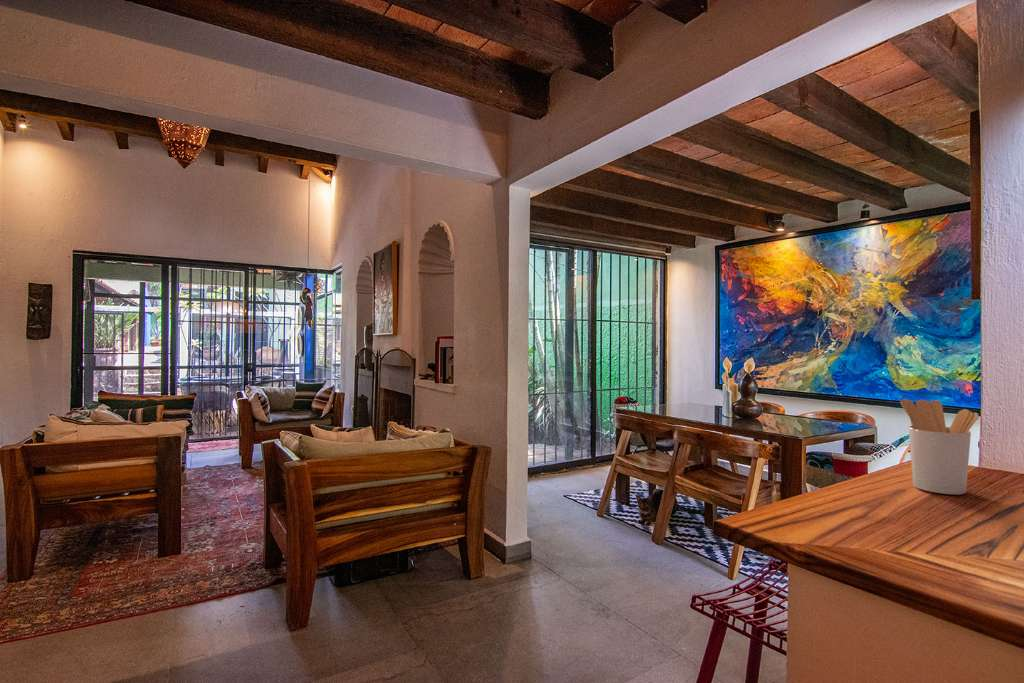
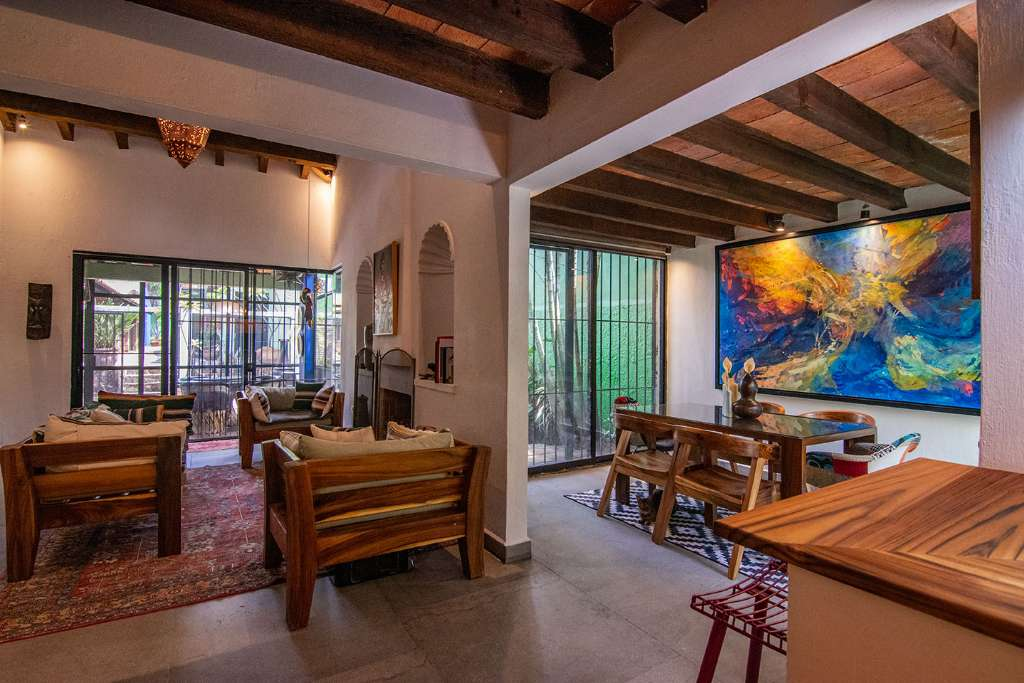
- utensil holder [899,398,980,495]
